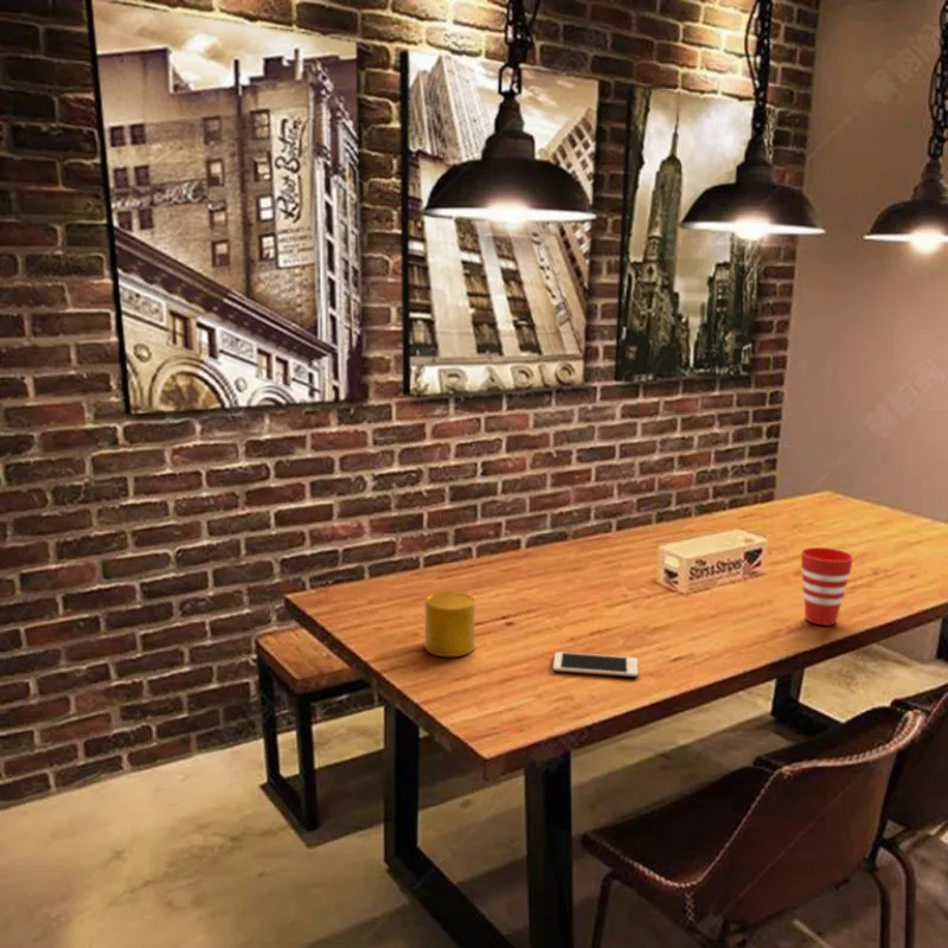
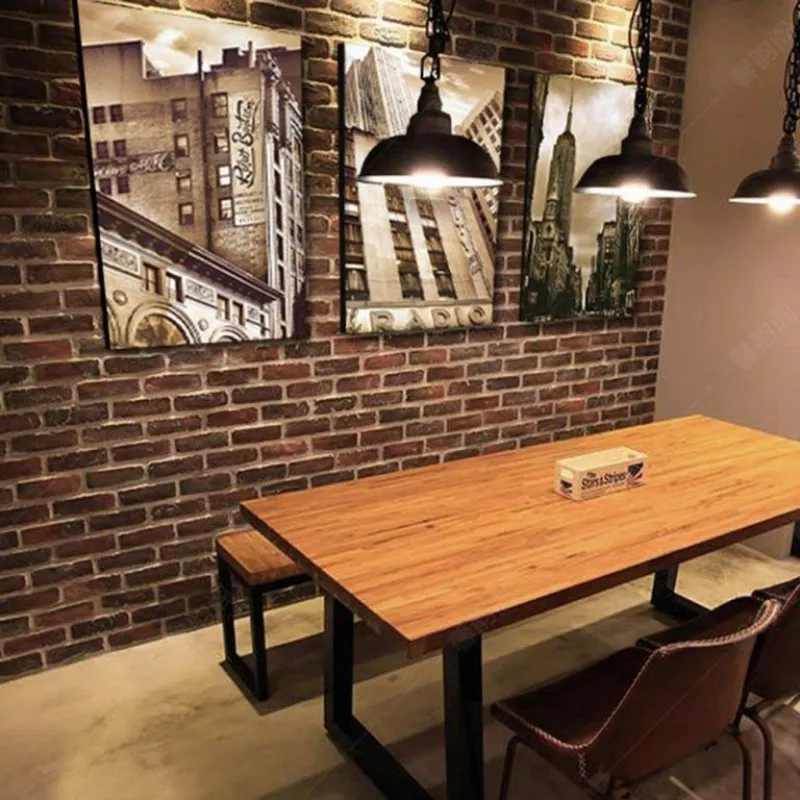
- cup [800,546,854,627]
- cell phone [552,651,640,678]
- cup [424,590,476,658]
